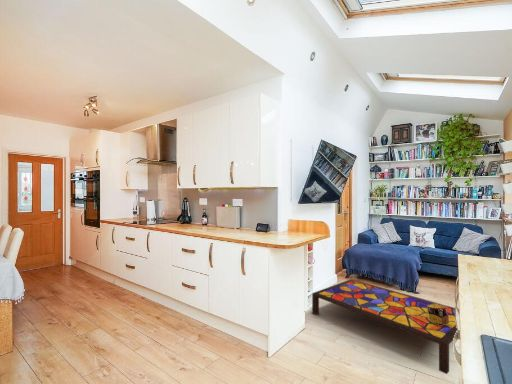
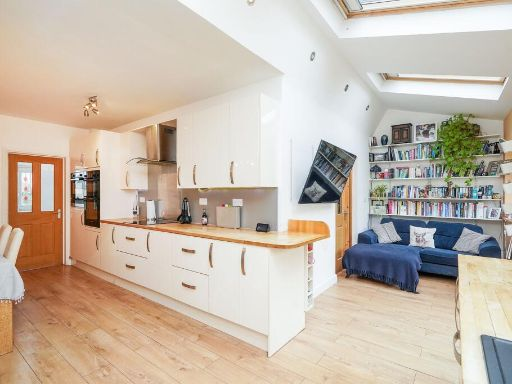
- decorative box [427,303,449,325]
- coffee table [311,278,458,375]
